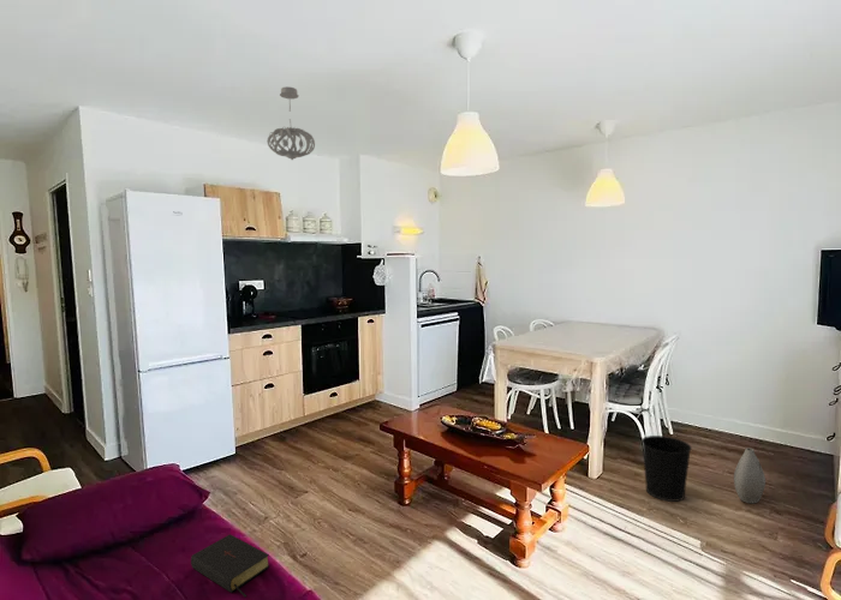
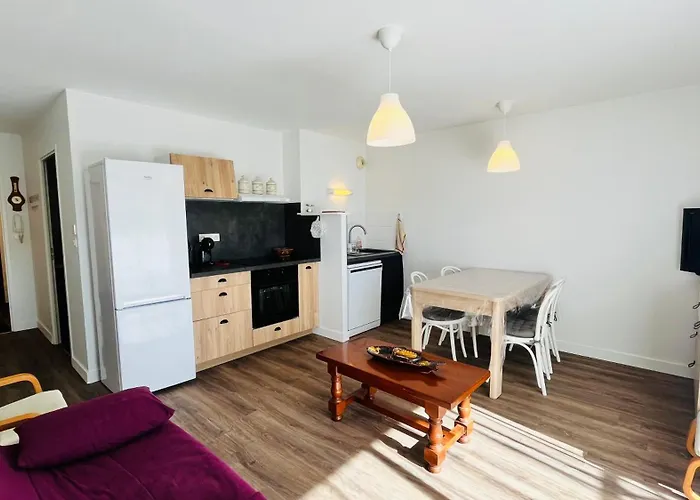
- wastebasket [640,434,693,503]
- bible [190,533,270,598]
- pendant light [267,85,316,161]
- vase [733,446,767,504]
